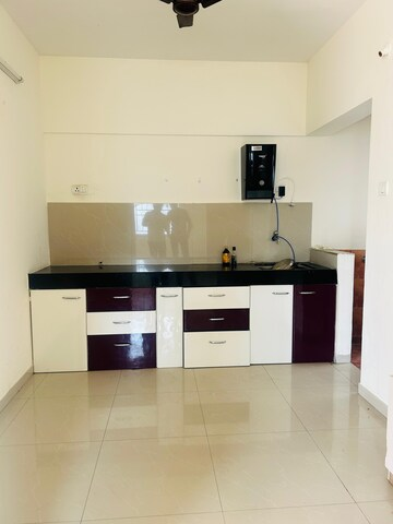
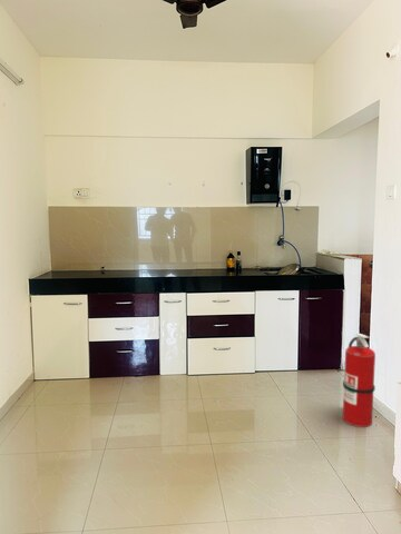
+ fire extinguisher [342,333,376,428]
